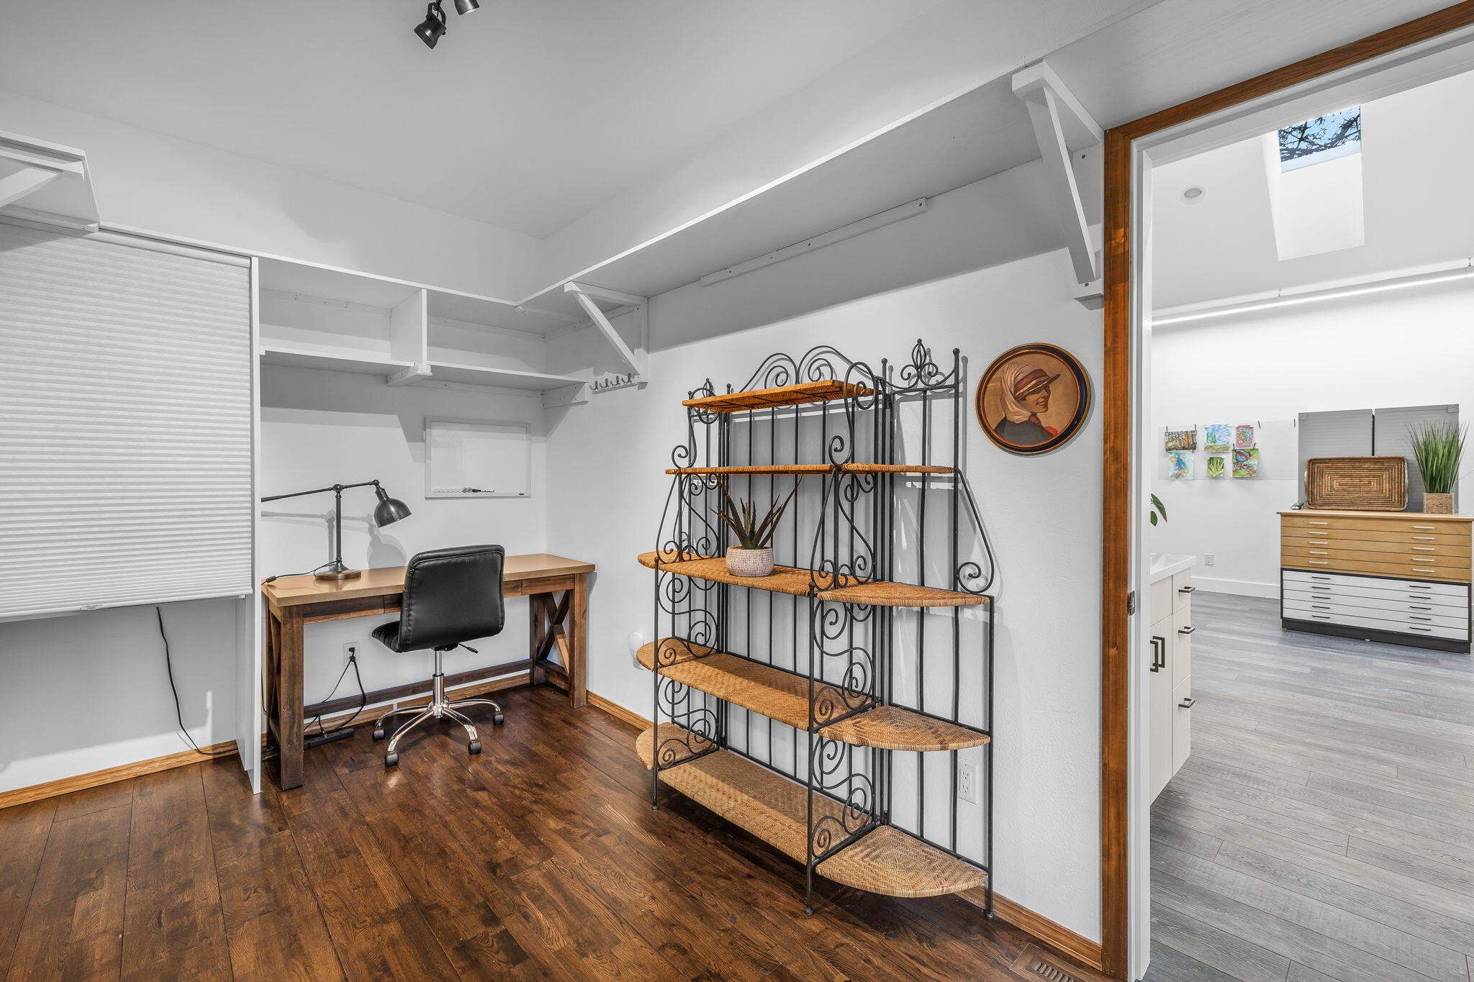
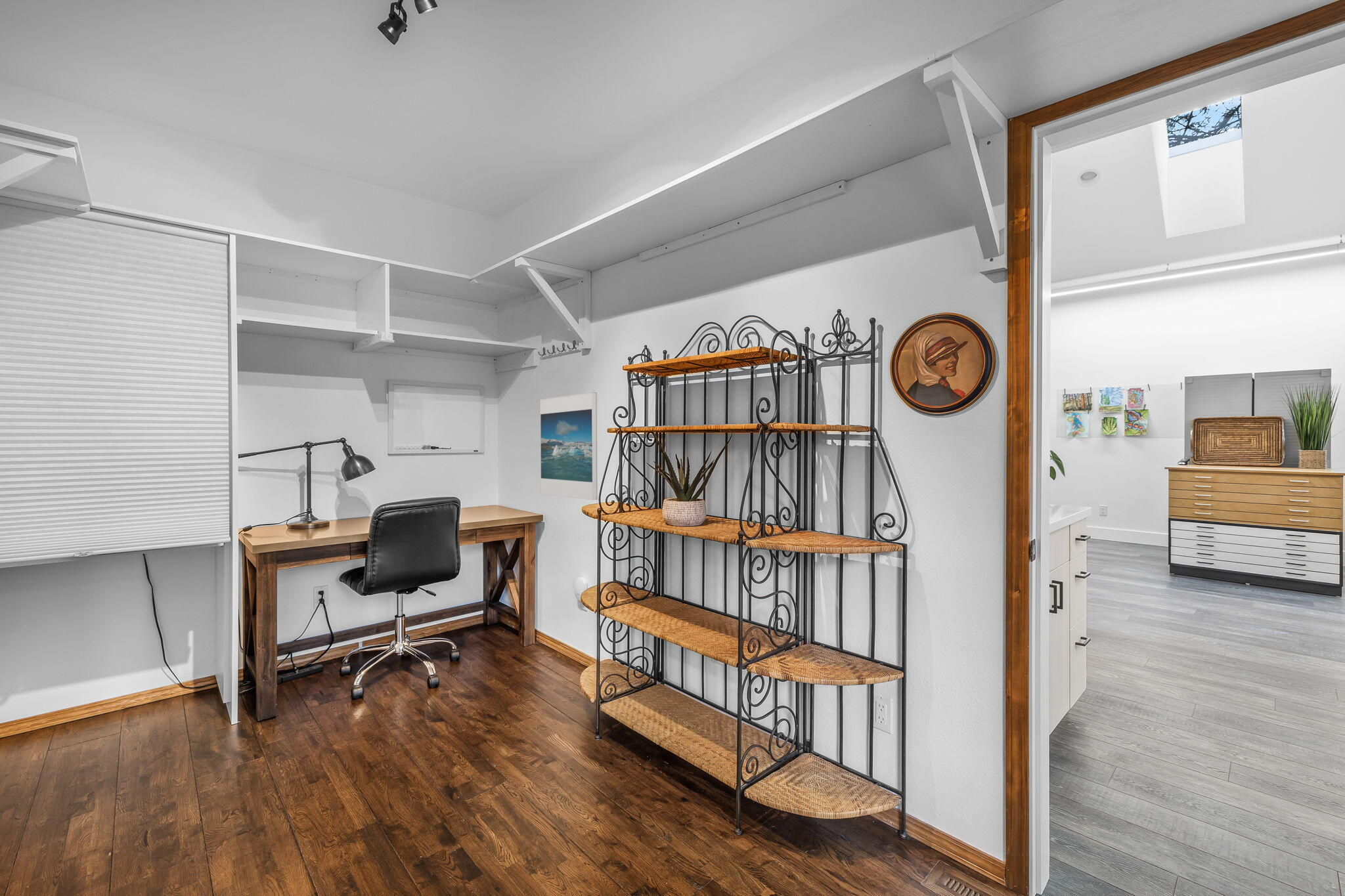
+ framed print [540,391,598,501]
